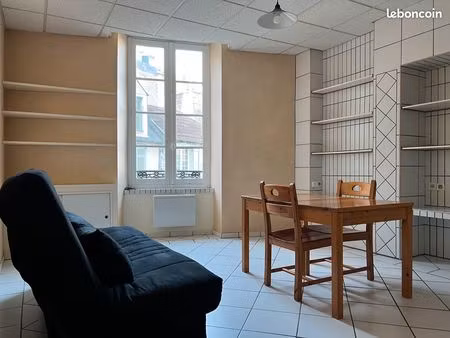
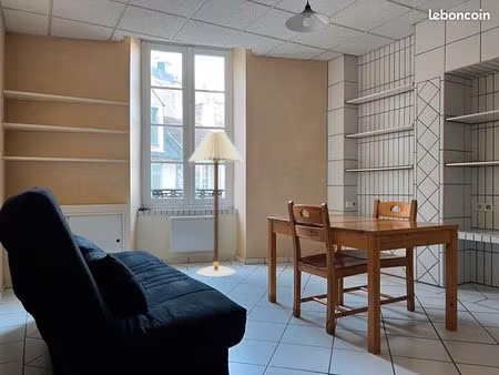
+ floor lamp [187,131,245,277]
